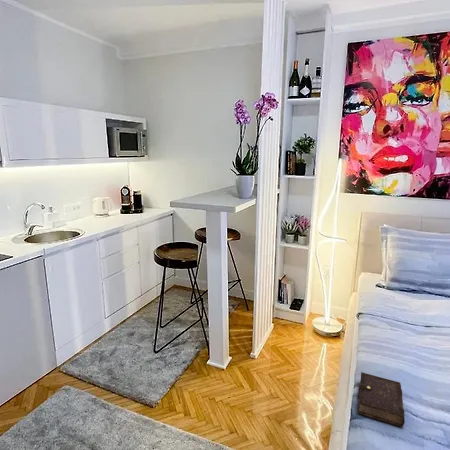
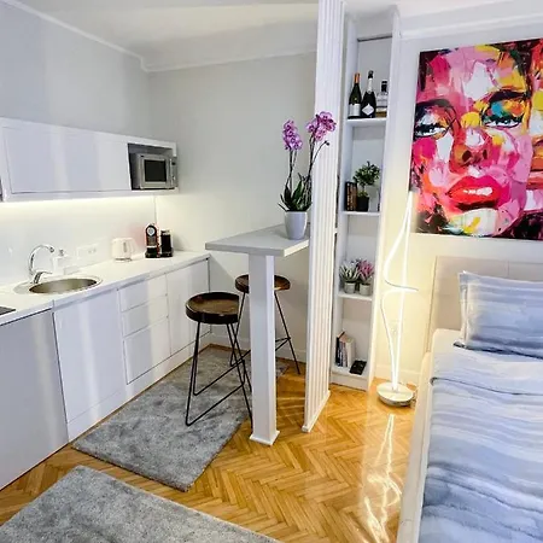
- book [357,371,406,428]
